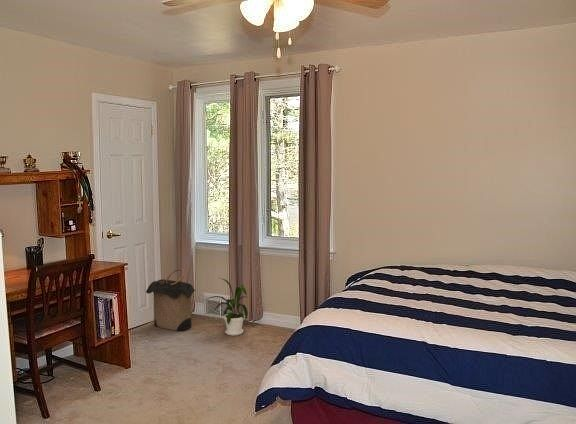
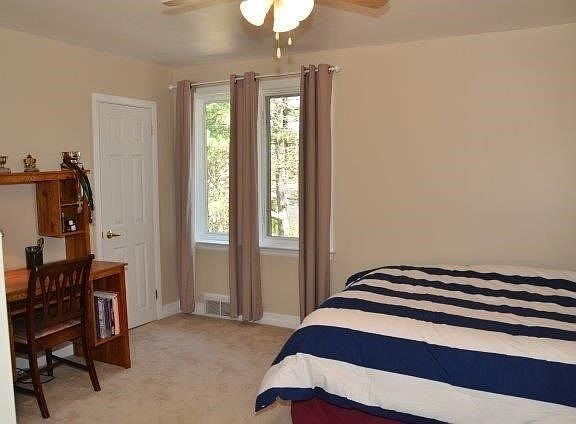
- house plant [204,277,249,337]
- laundry hamper [145,268,196,332]
